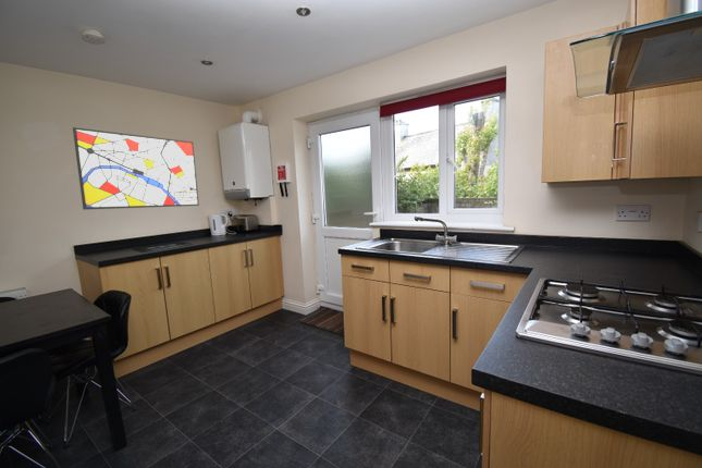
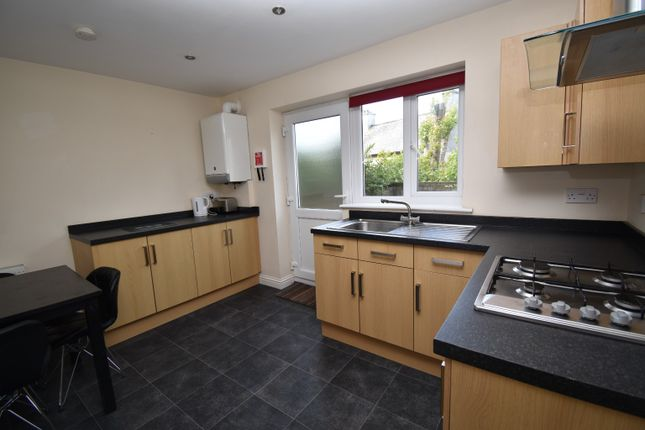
- wall art [72,126,200,211]
